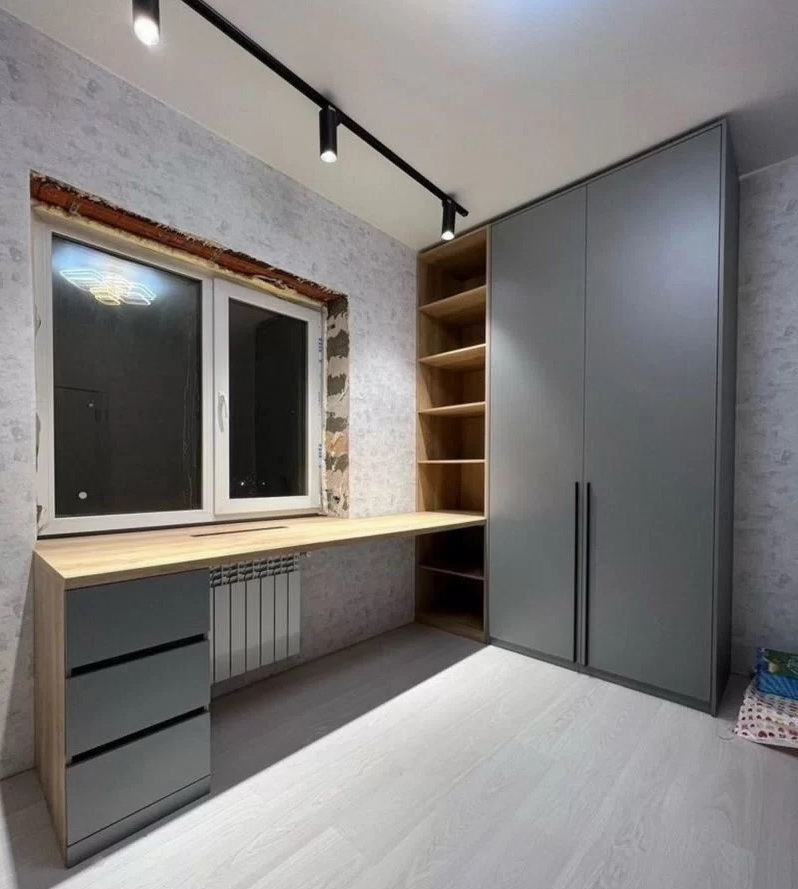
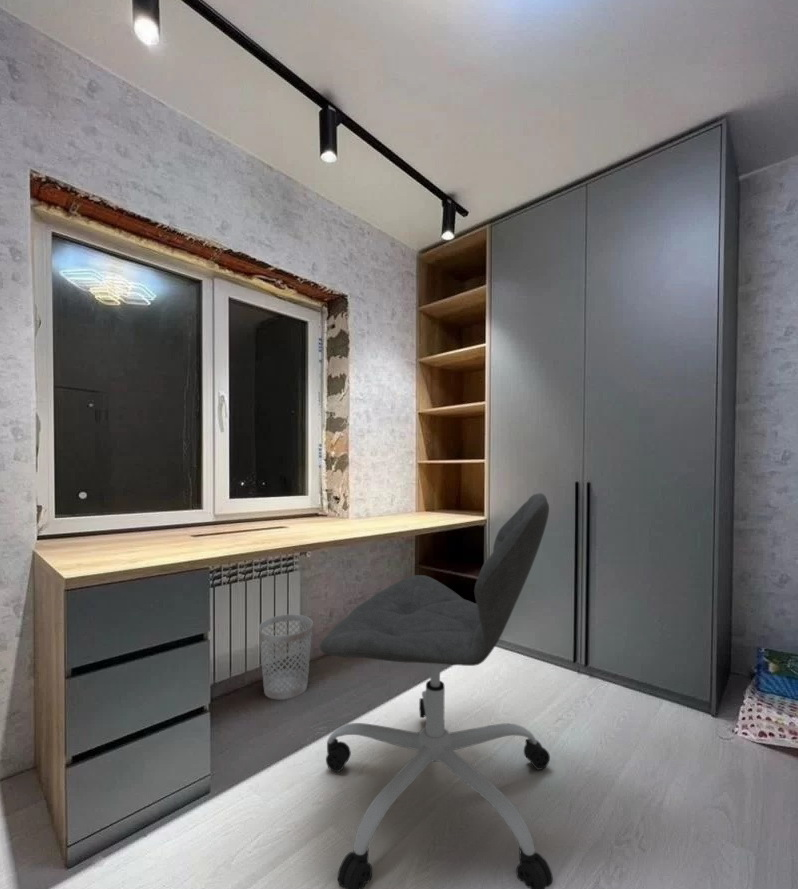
+ wastebasket [258,613,313,701]
+ office chair [318,492,554,889]
